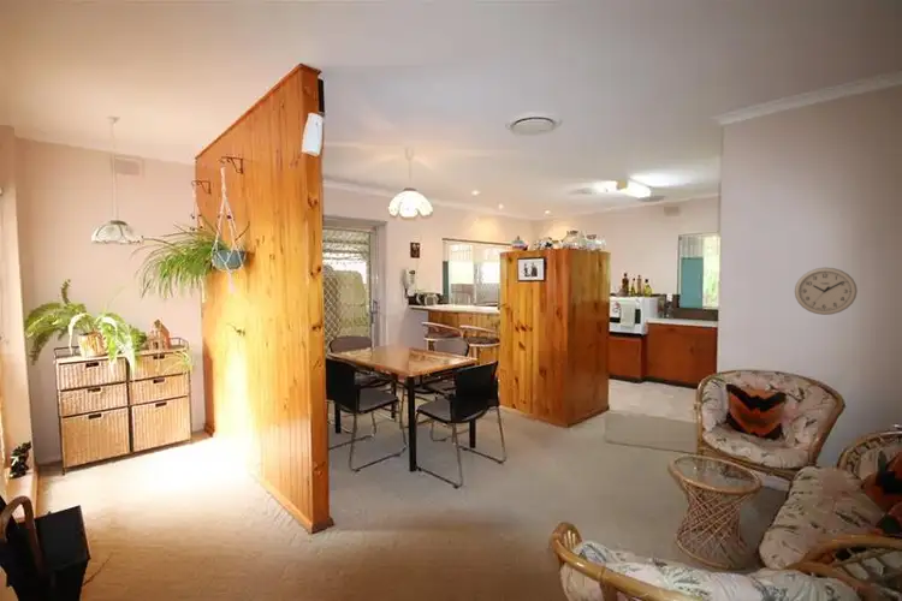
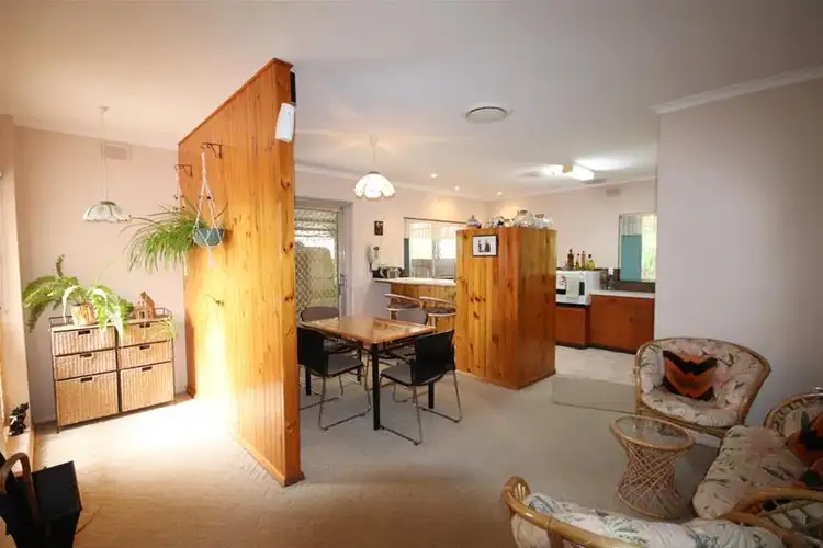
- wall clock [794,266,859,316]
